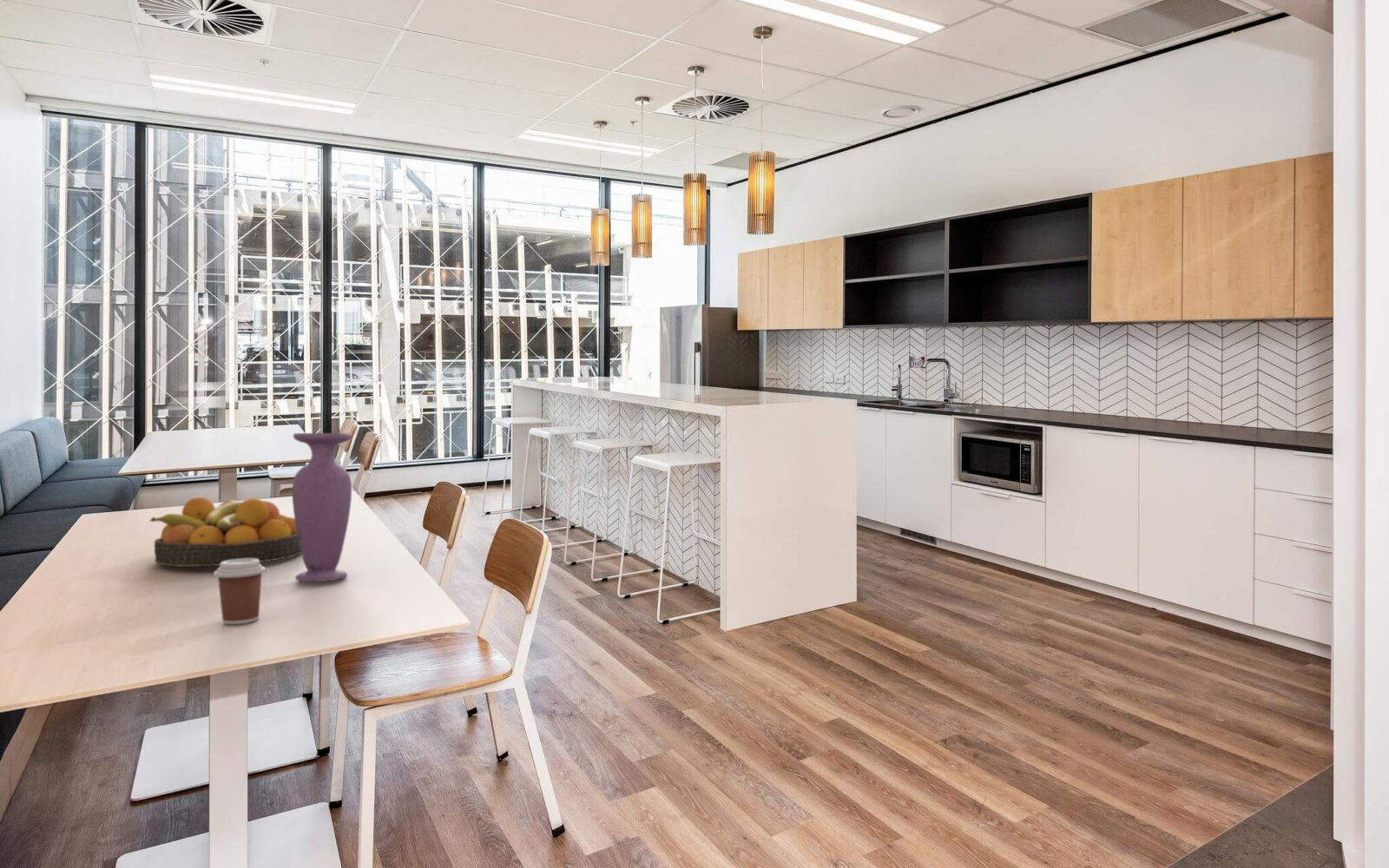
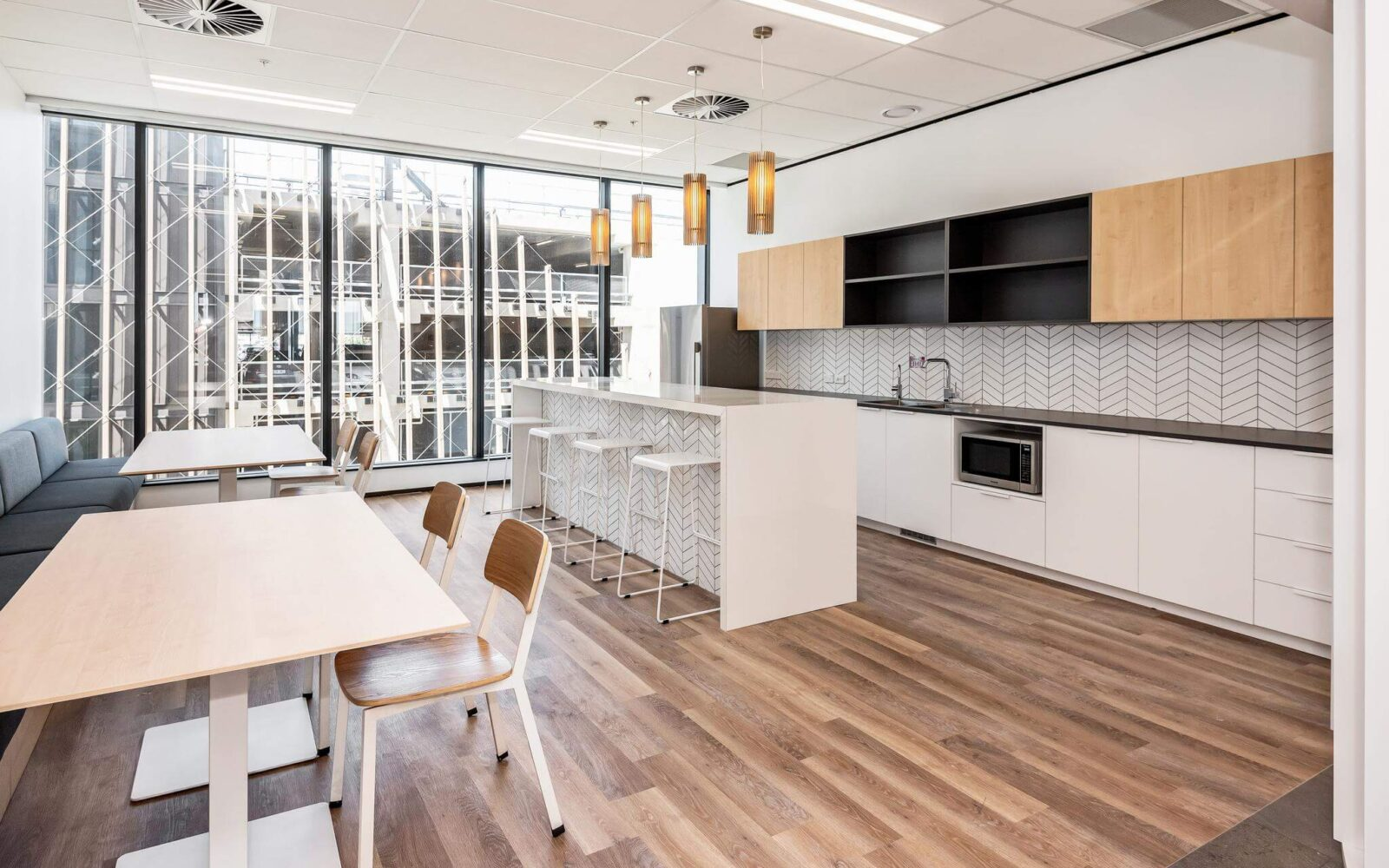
- coffee cup [213,559,267,625]
- vase [292,432,352,582]
- fruit bowl [149,496,301,568]
